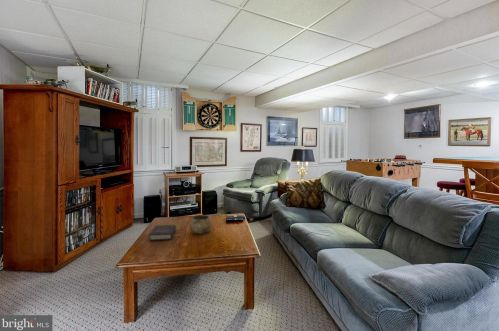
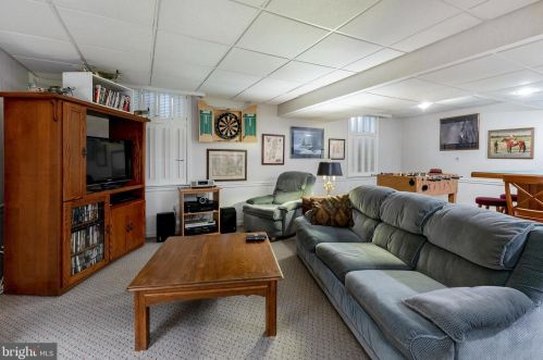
- book [148,224,177,242]
- decorative bowl [188,214,212,235]
